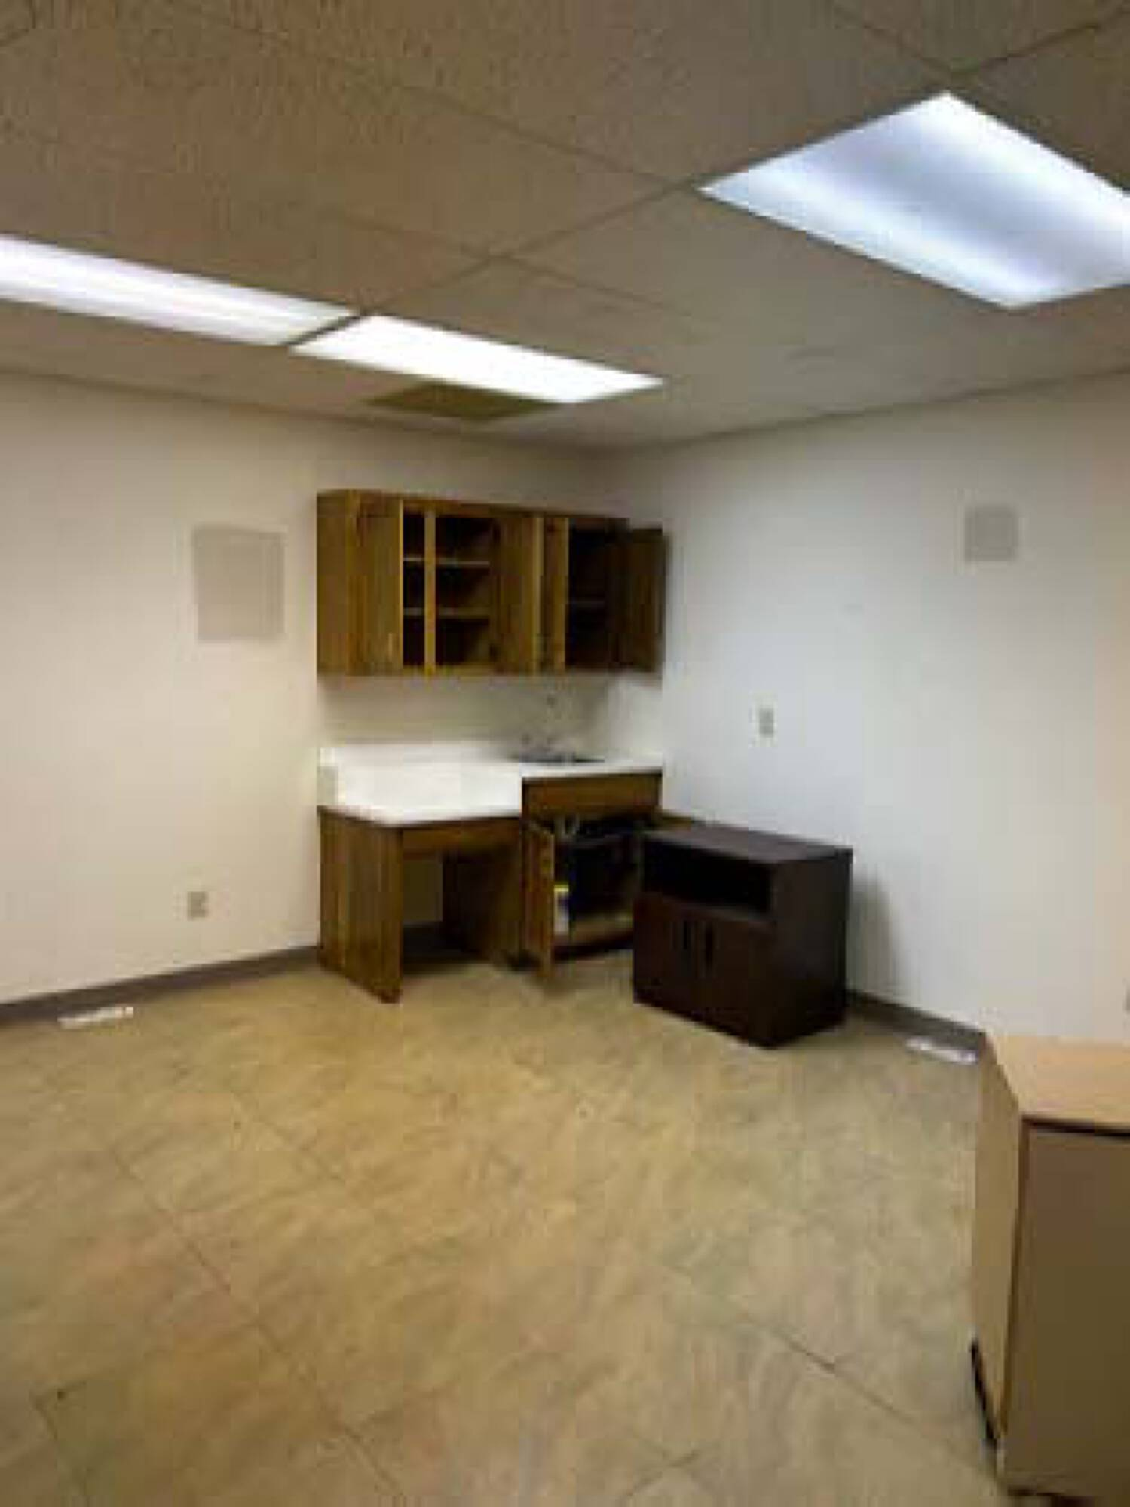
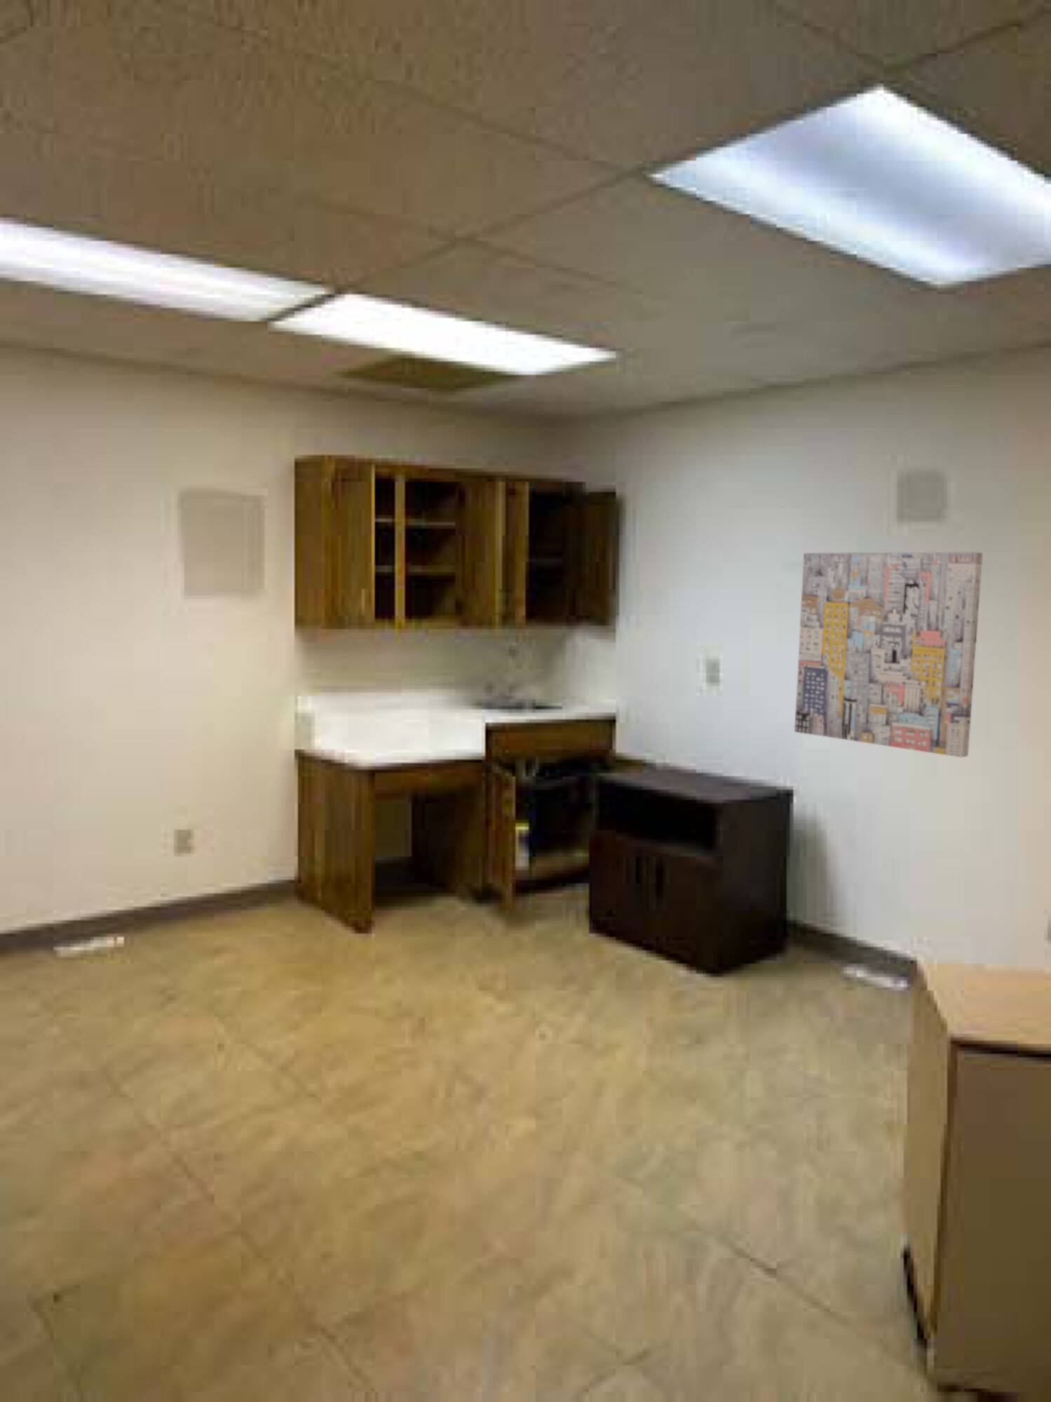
+ wall art [794,552,983,757]
